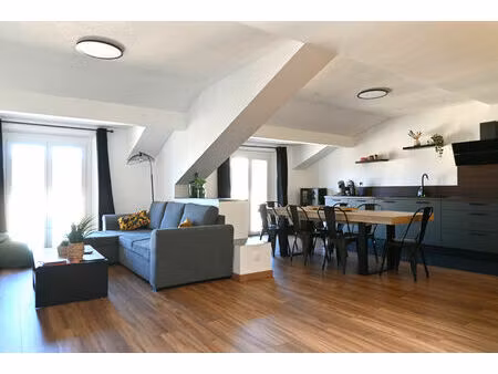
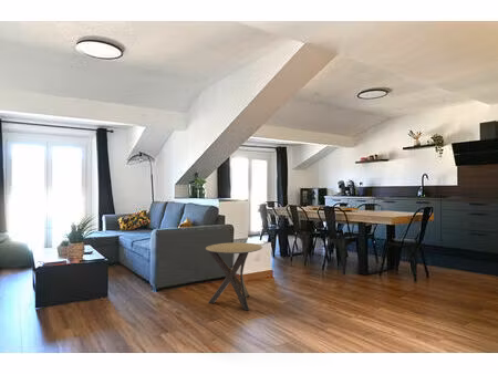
+ side table [205,241,263,311]
